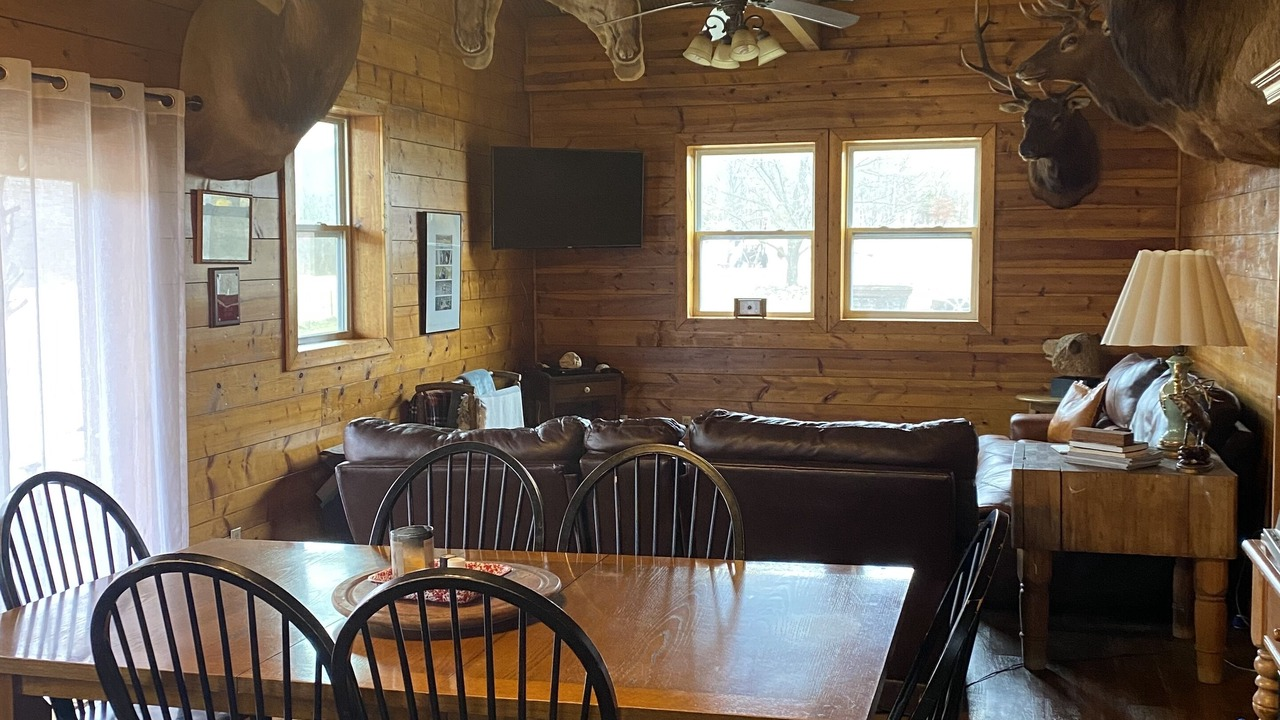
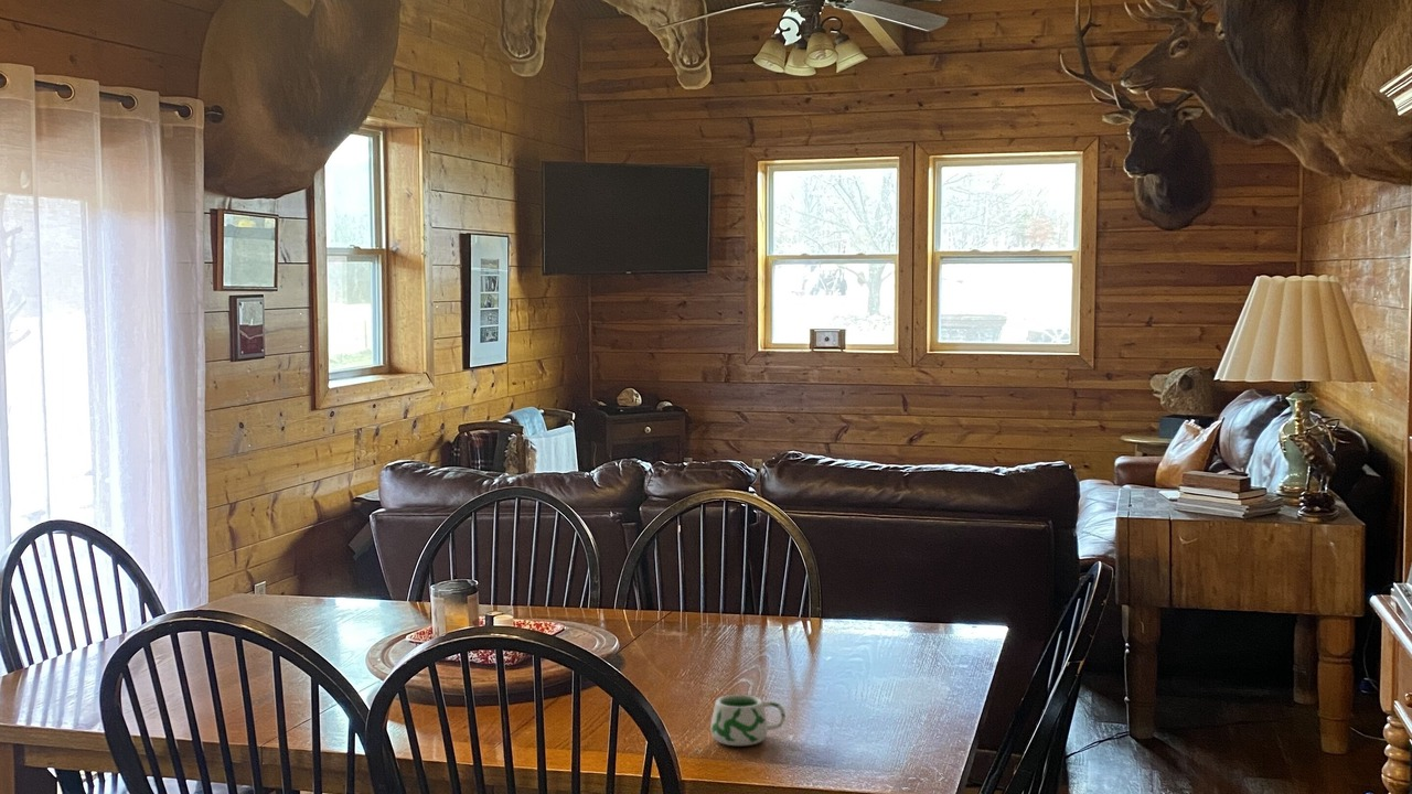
+ mug [709,694,787,747]
